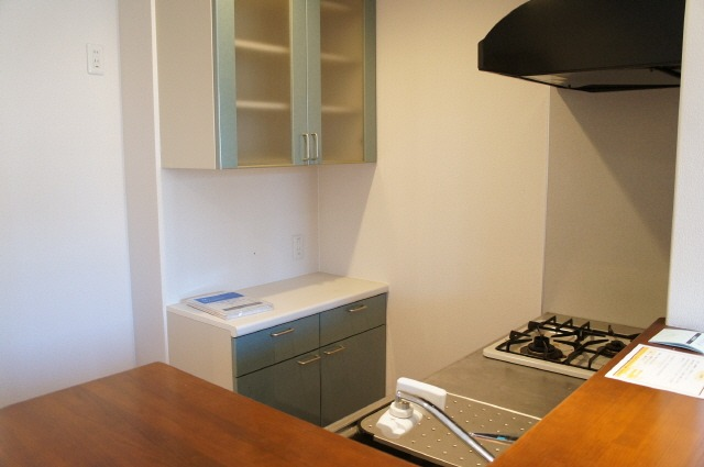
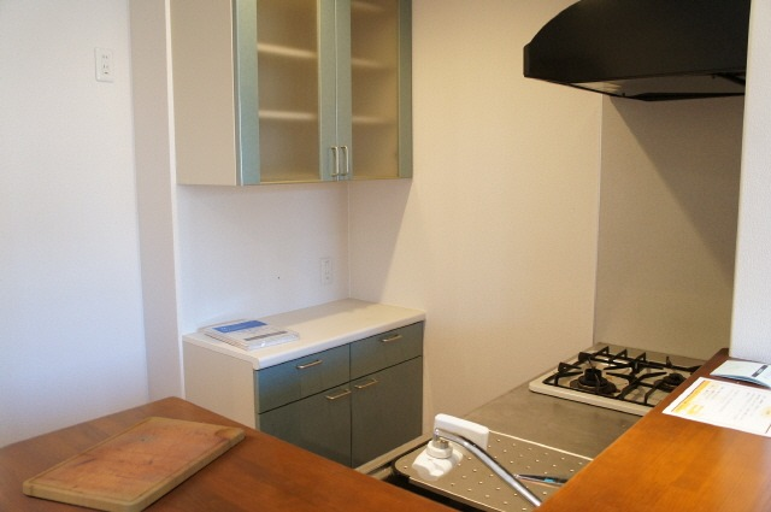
+ cutting board [22,416,246,512]
